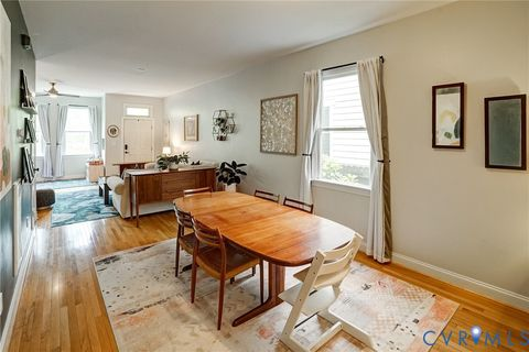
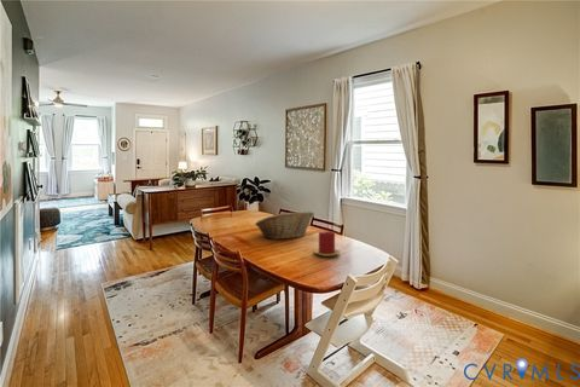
+ fruit basket [254,210,315,239]
+ candle [313,230,342,258]
